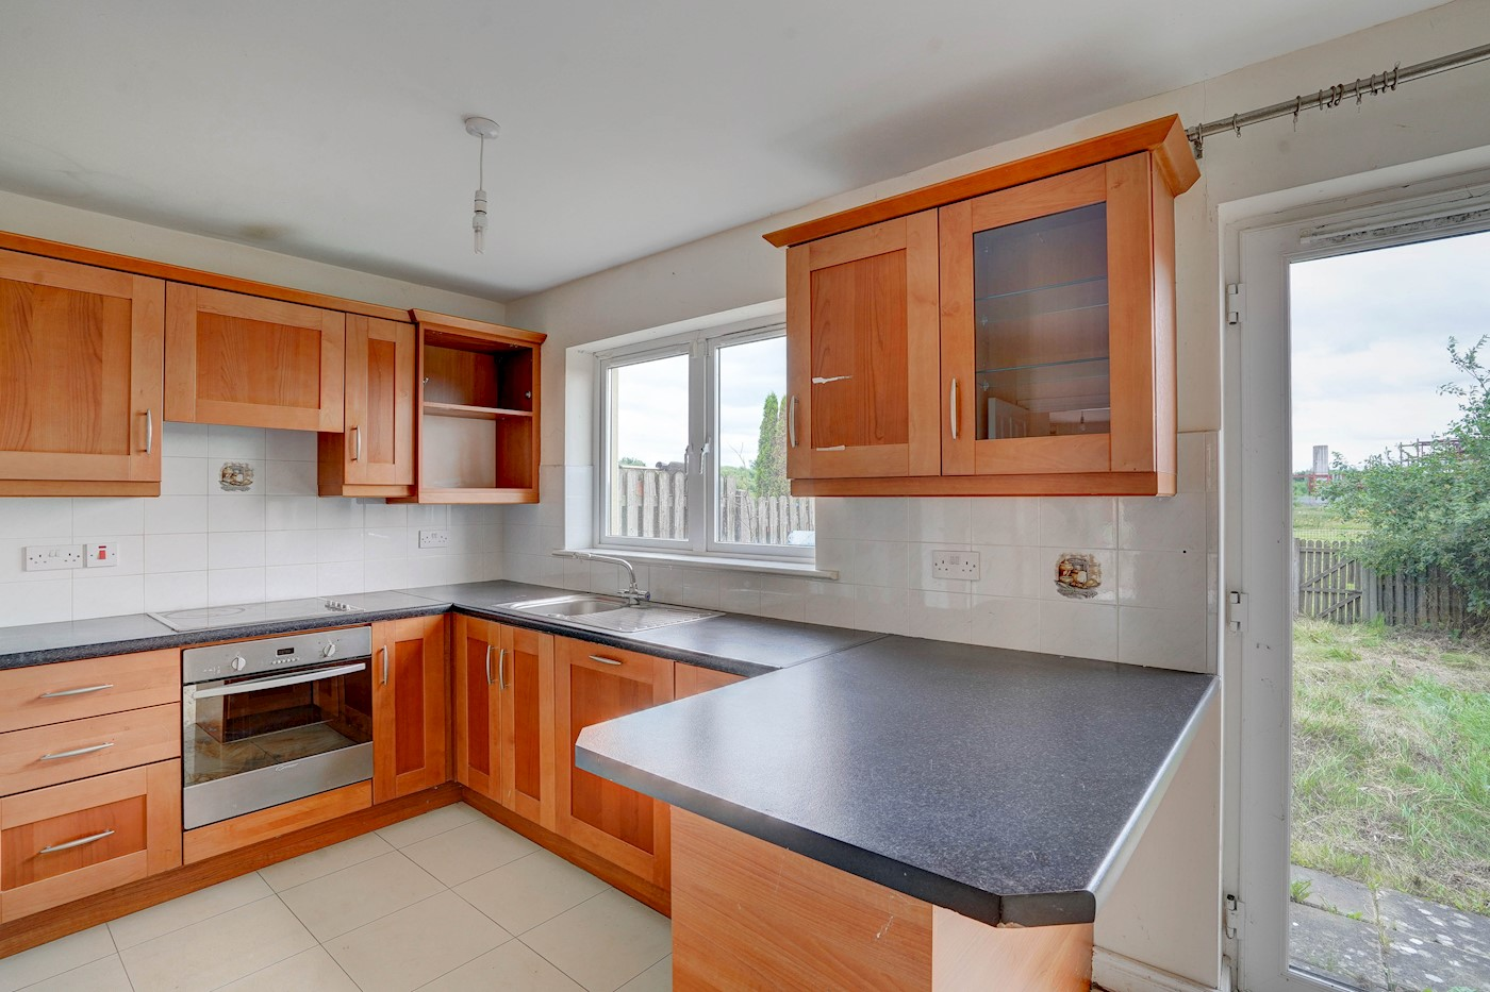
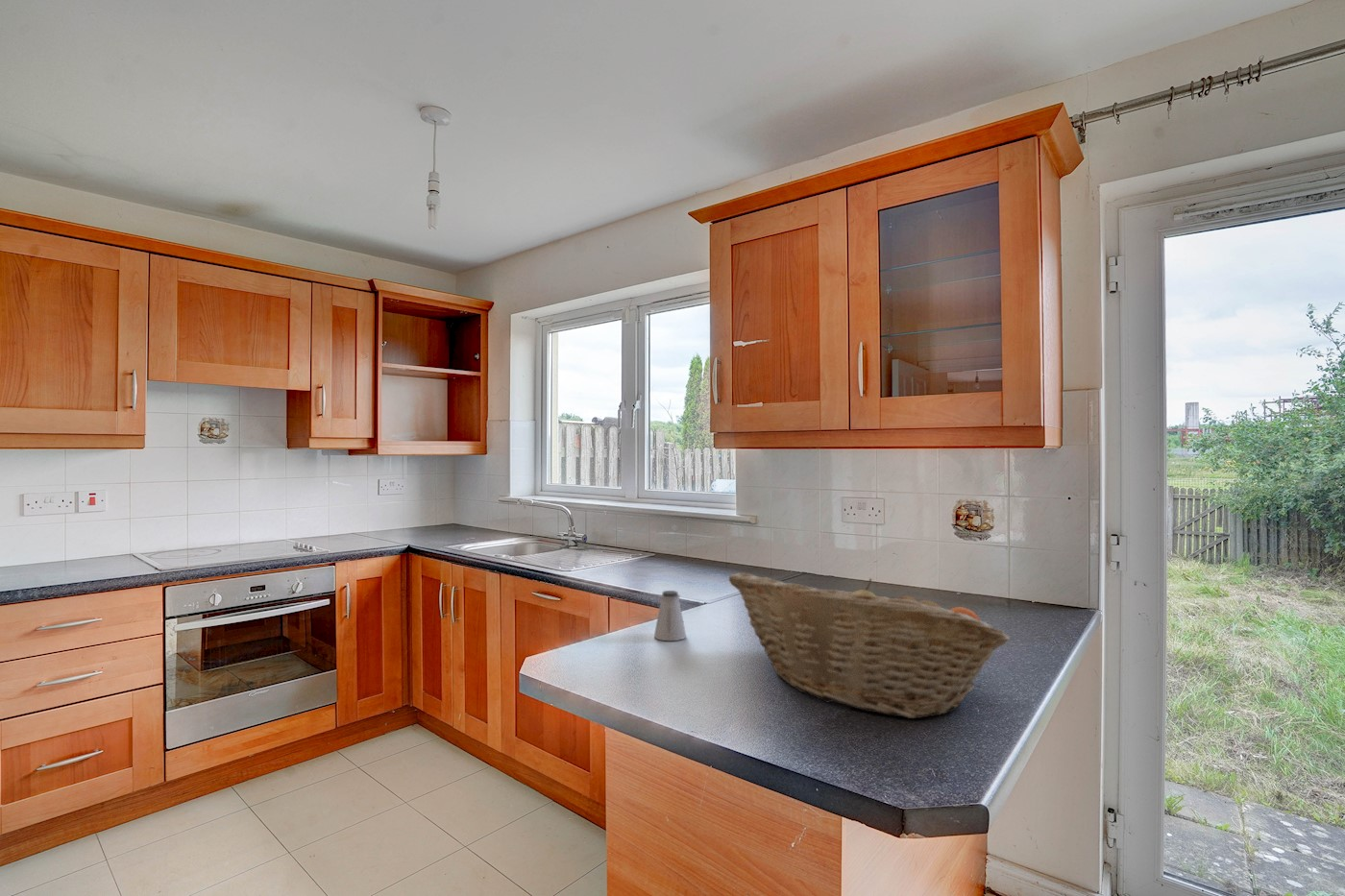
+ saltshaker [653,590,687,642]
+ fruit basket [728,572,1011,719]
